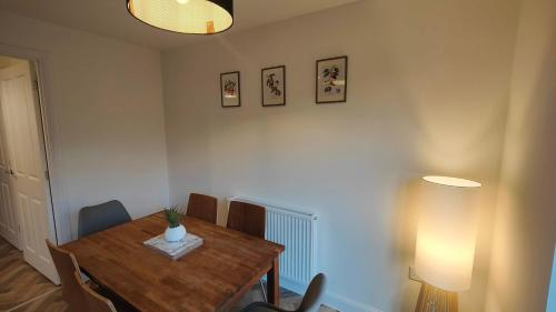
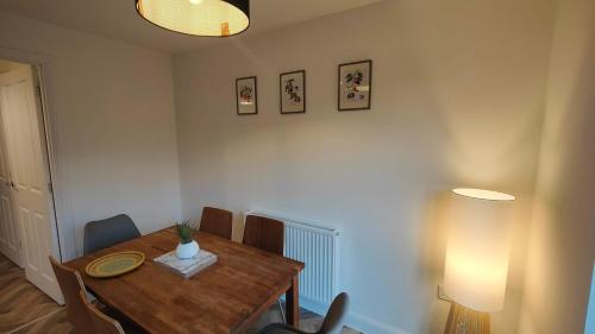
+ plate [84,250,146,278]
